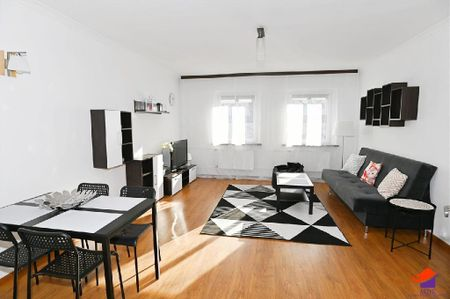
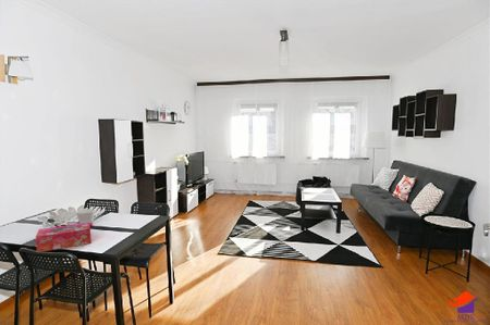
+ cup [75,208,96,227]
+ tissue box [35,222,93,252]
